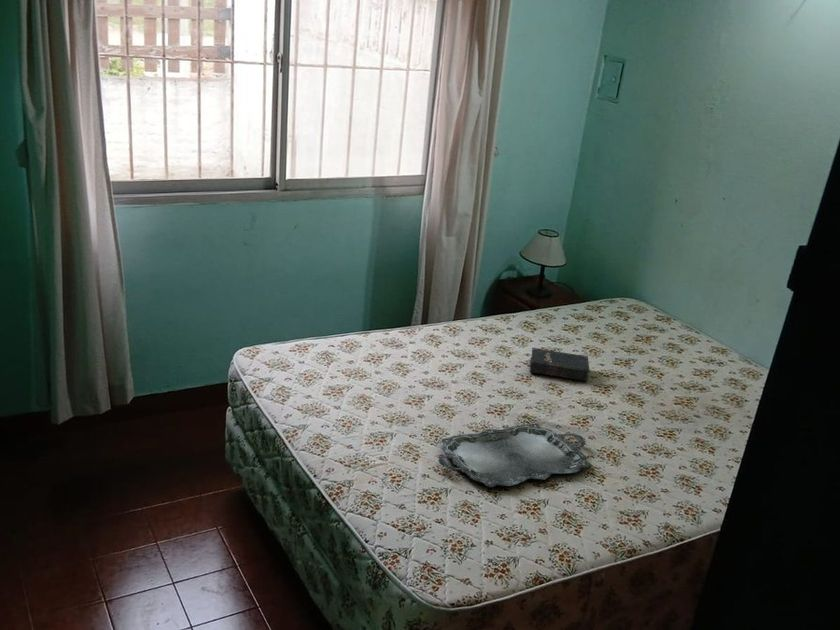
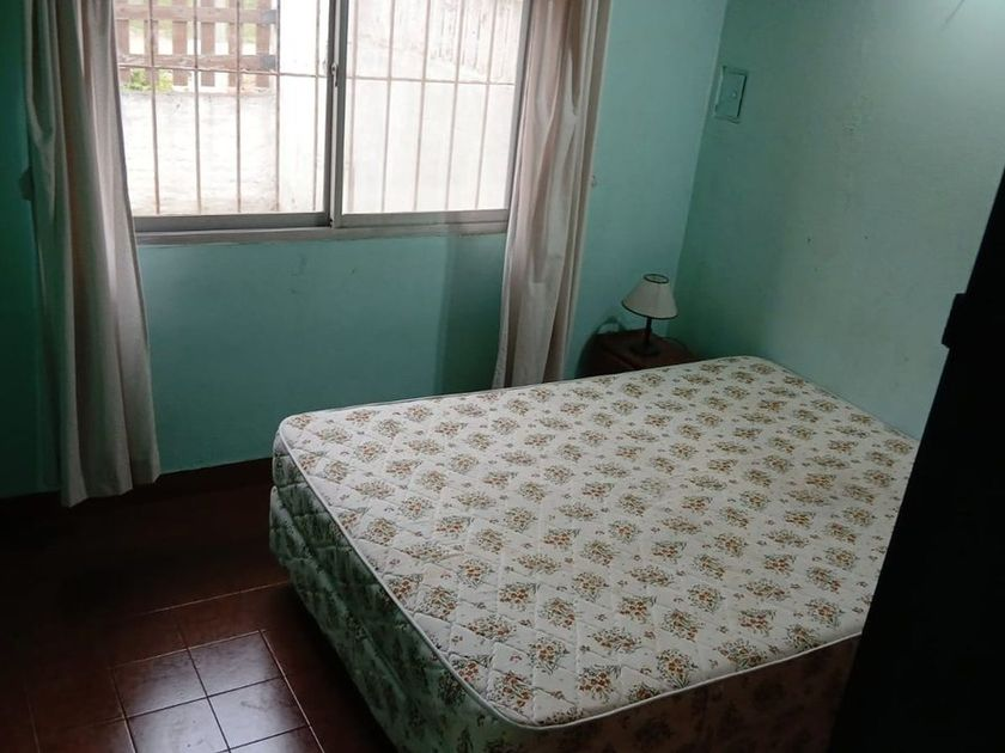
- hardback book [529,346,590,382]
- serving tray [438,423,591,488]
